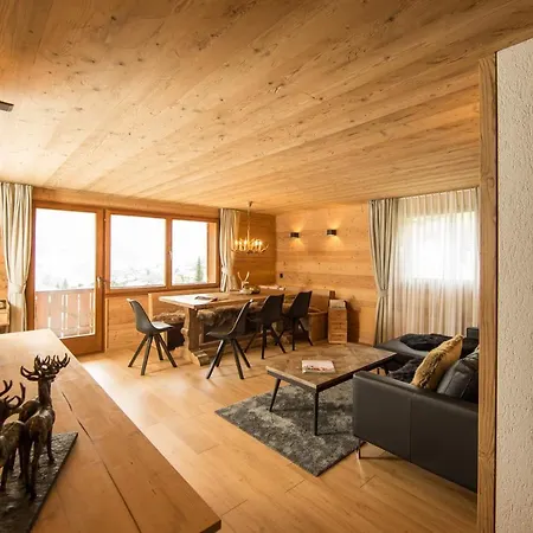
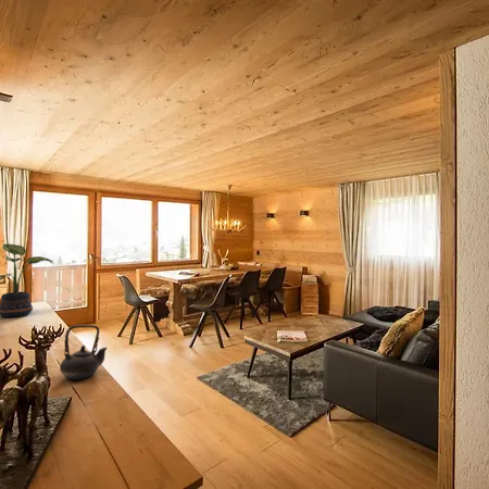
+ teapot [59,324,109,380]
+ potted plant [0,242,53,318]
